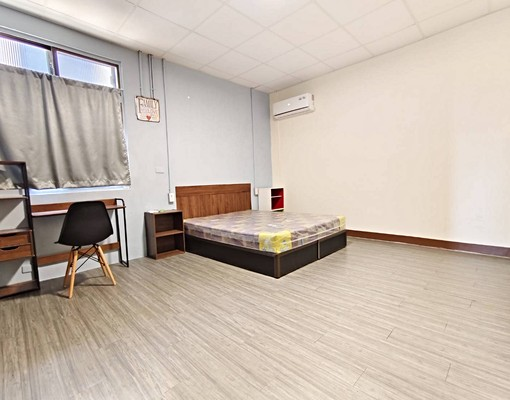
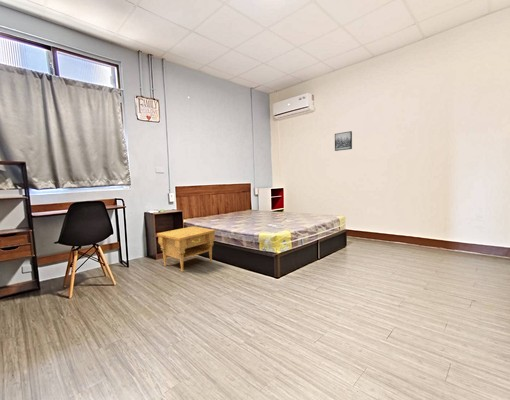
+ nightstand [156,226,217,273]
+ wall art [334,130,353,152]
